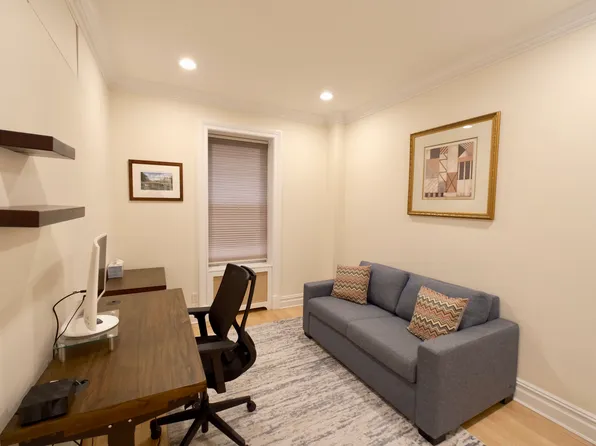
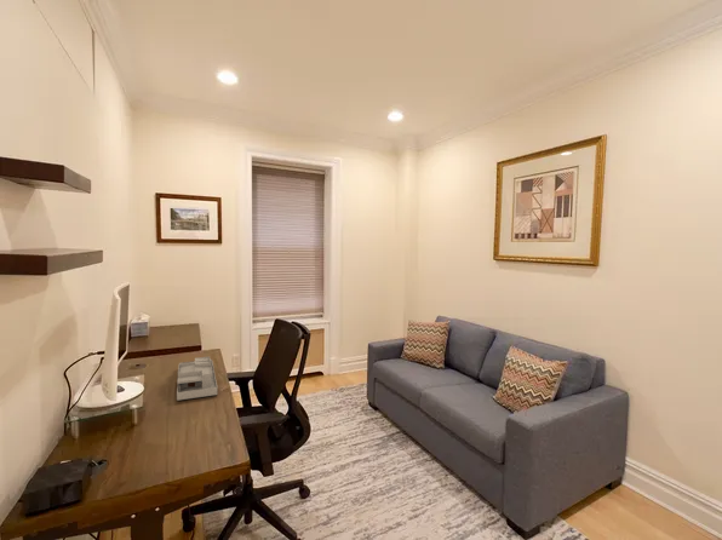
+ desk organizer [176,356,218,402]
